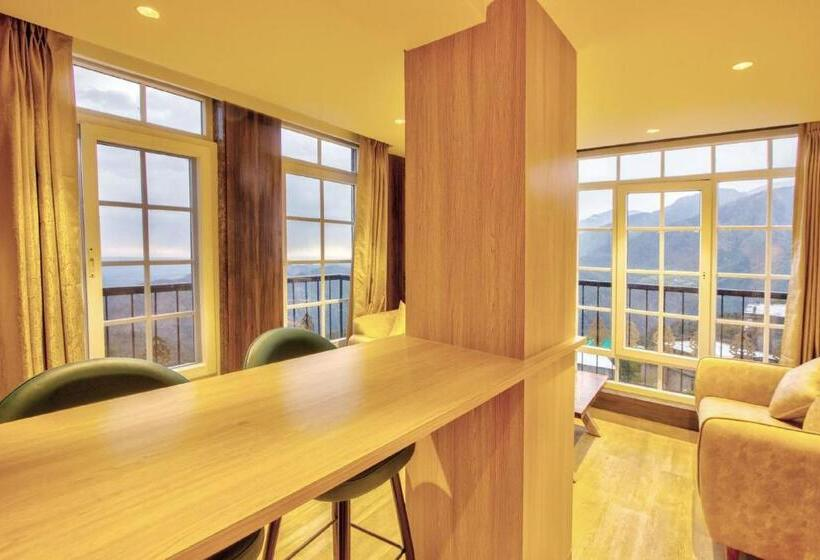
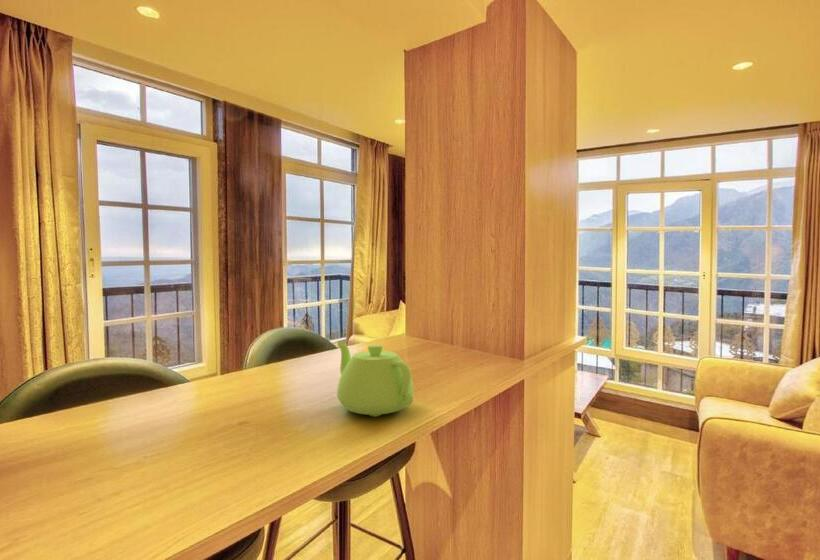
+ teapot [335,340,415,418]
